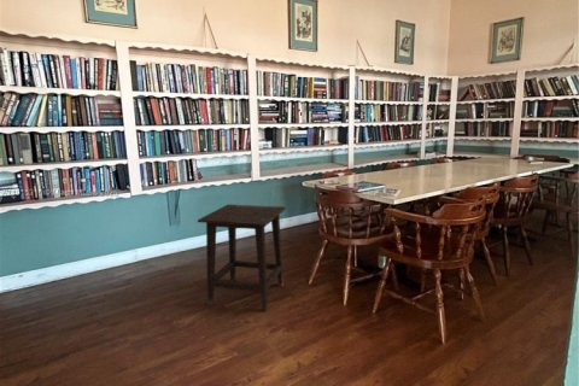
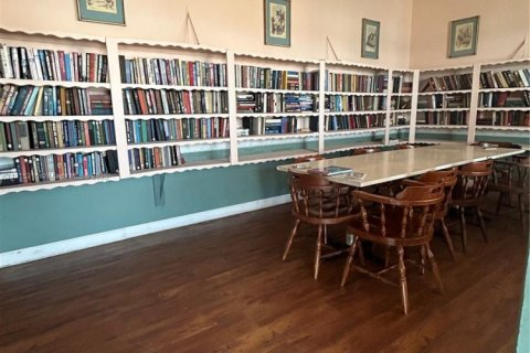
- side table [197,203,287,312]
